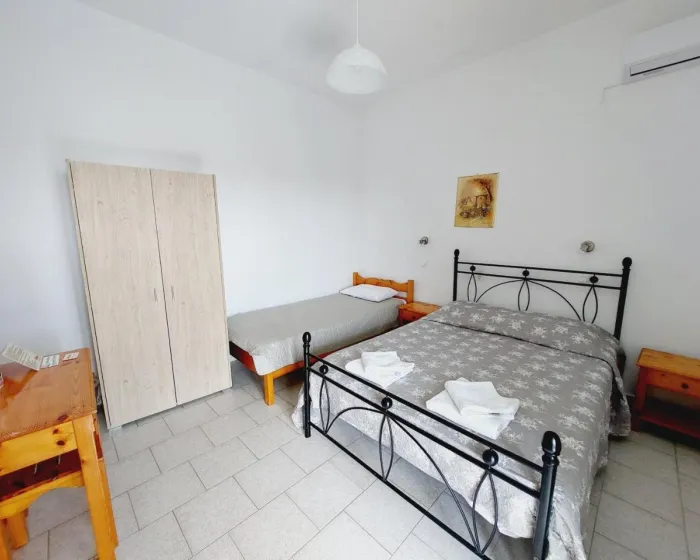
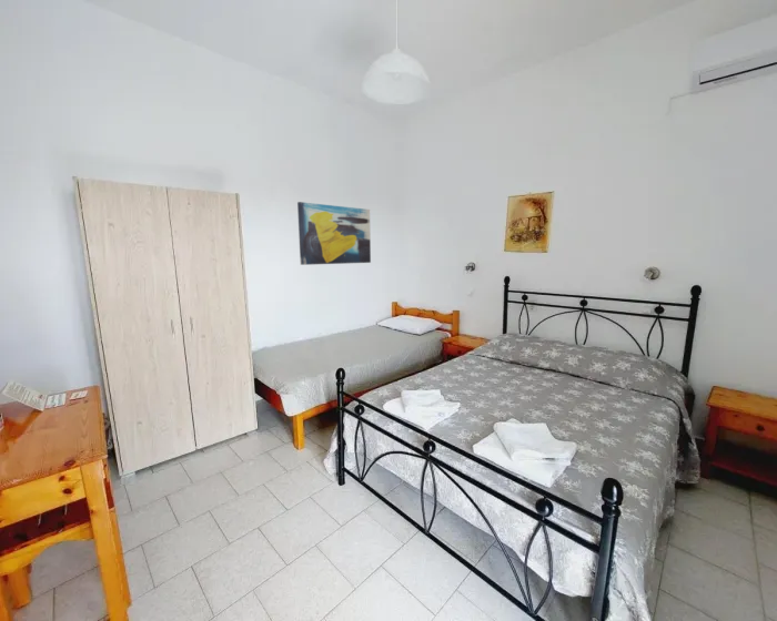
+ wall art [296,201,372,266]
